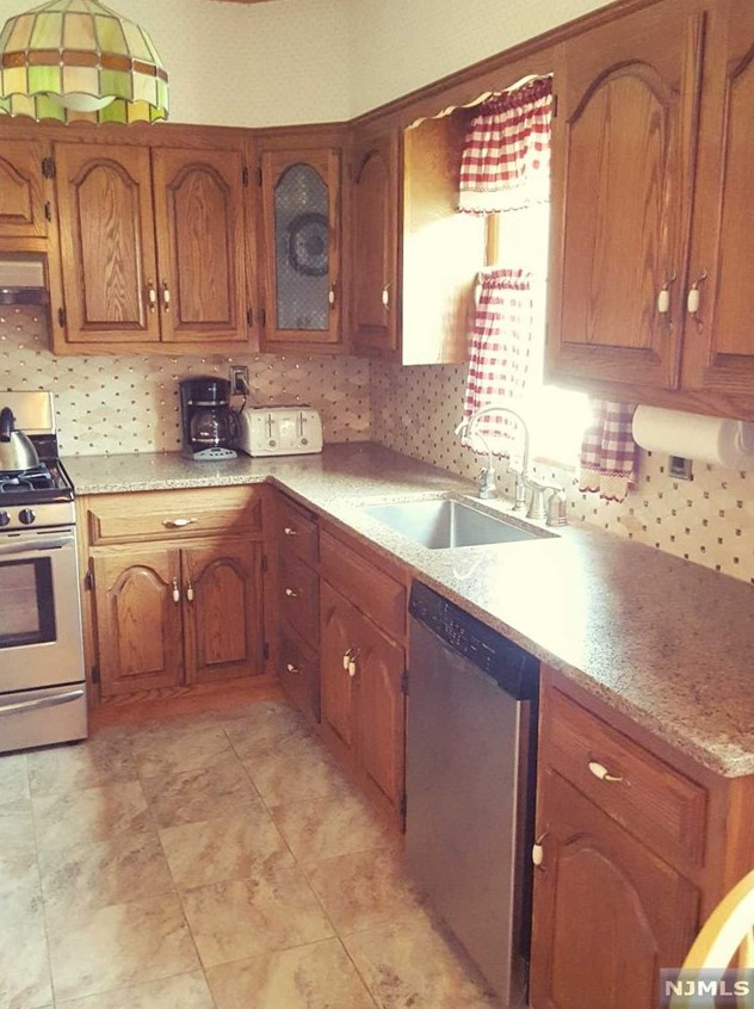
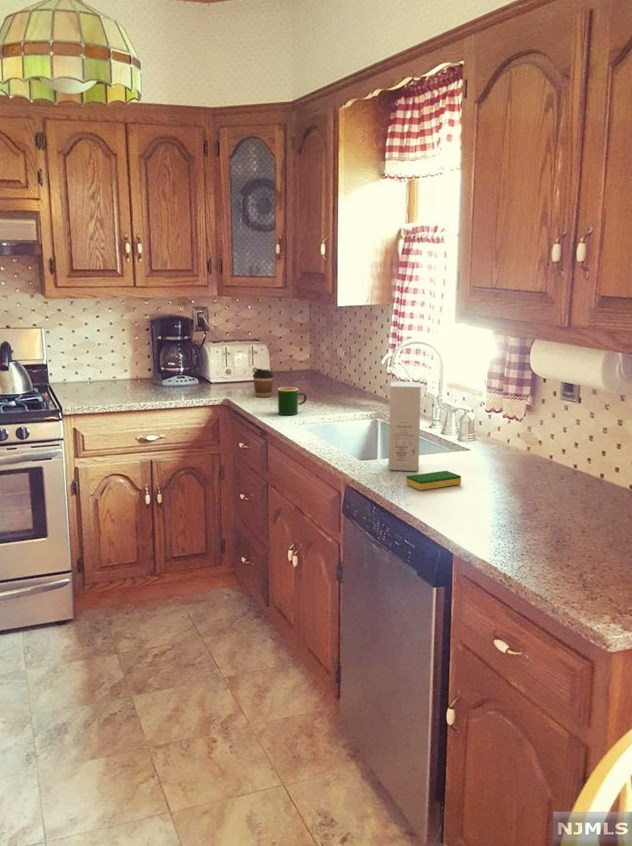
+ dish sponge [405,470,462,491]
+ soap dispenser [387,381,422,472]
+ mug [277,386,308,416]
+ coffee cup [252,368,275,398]
